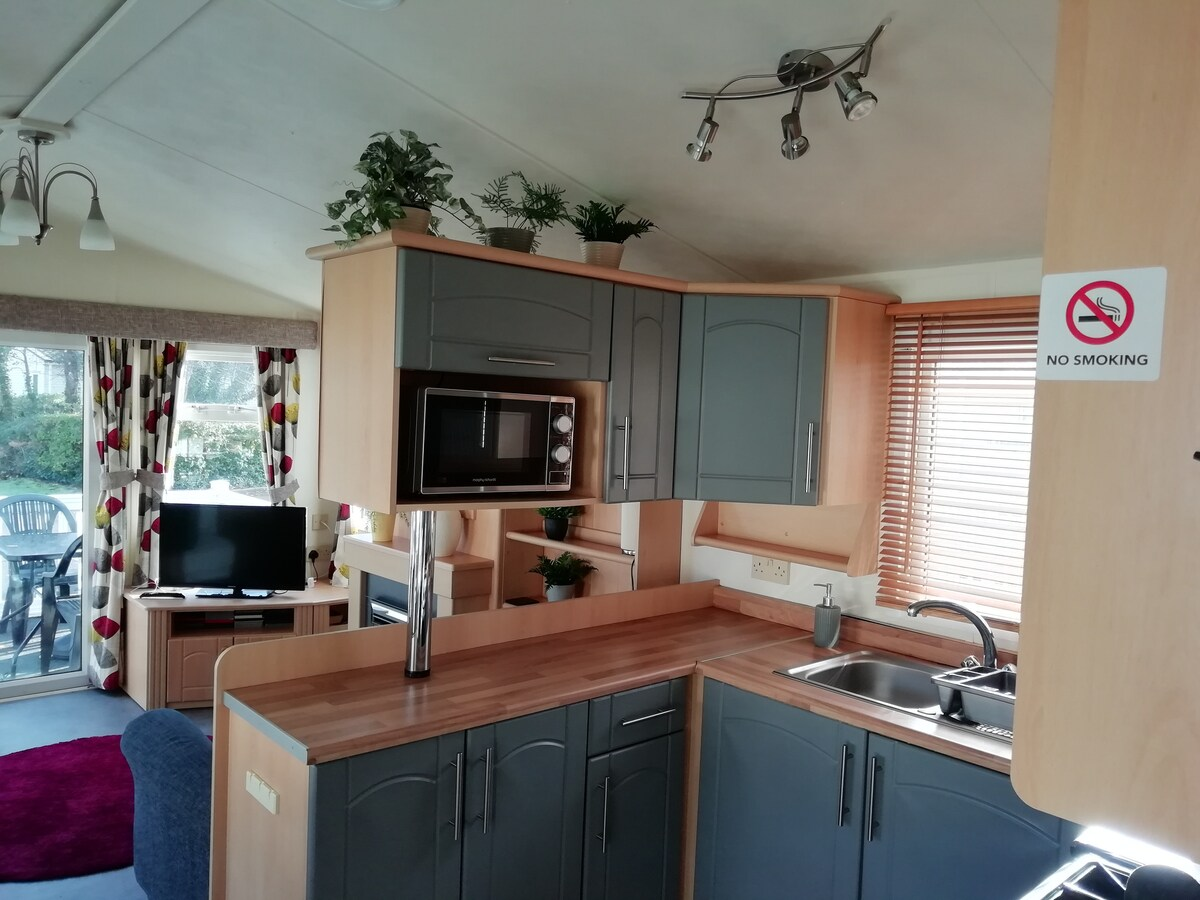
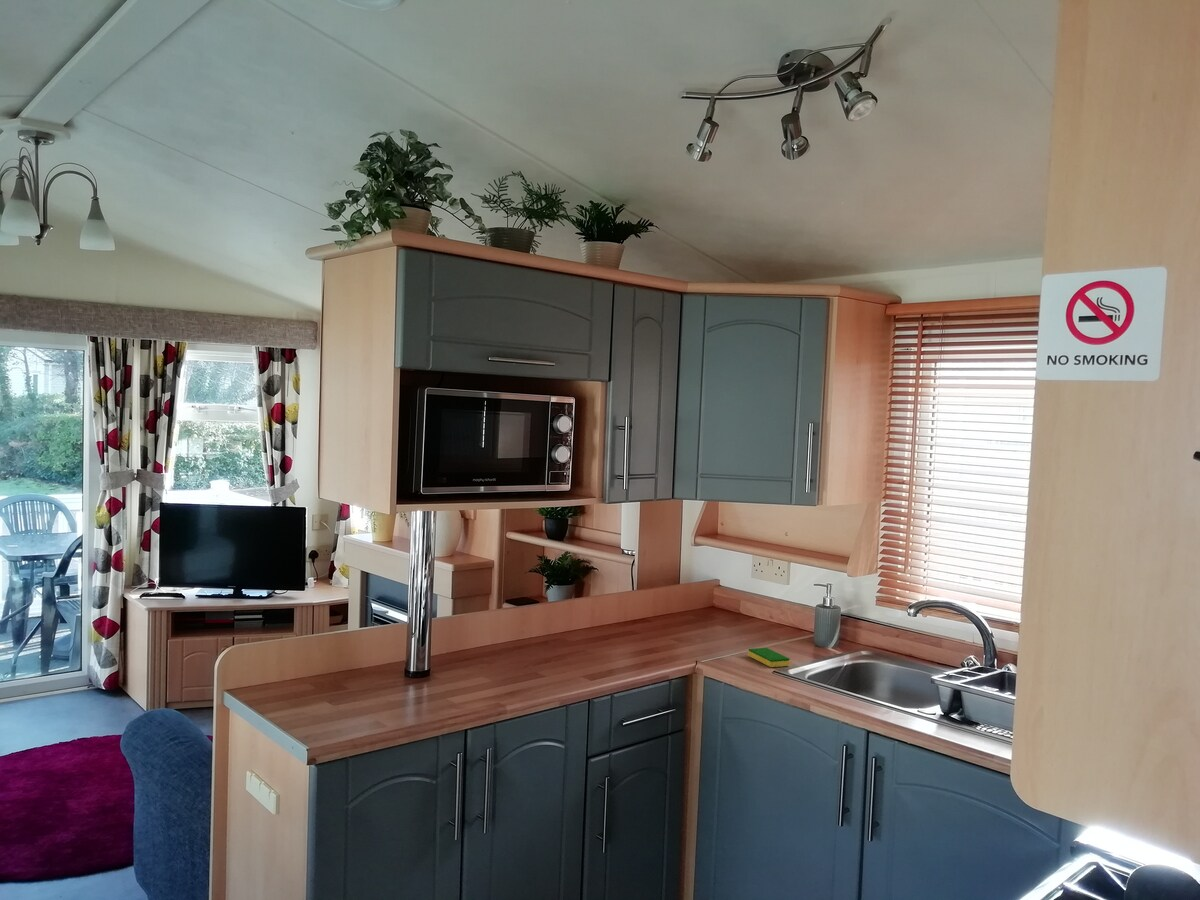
+ dish sponge [747,647,791,668]
